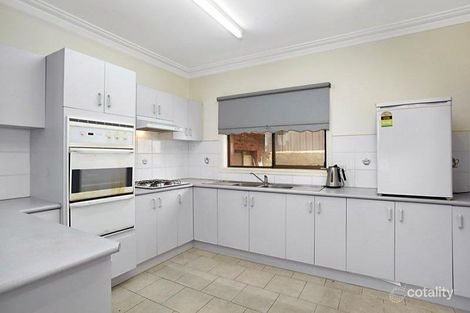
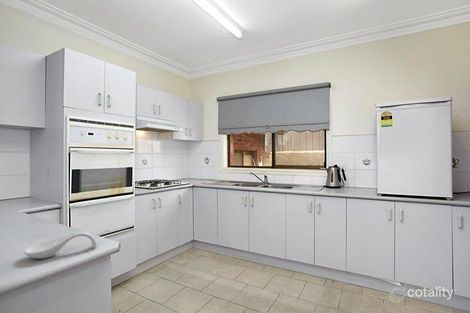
+ spoon rest [23,231,97,260]
